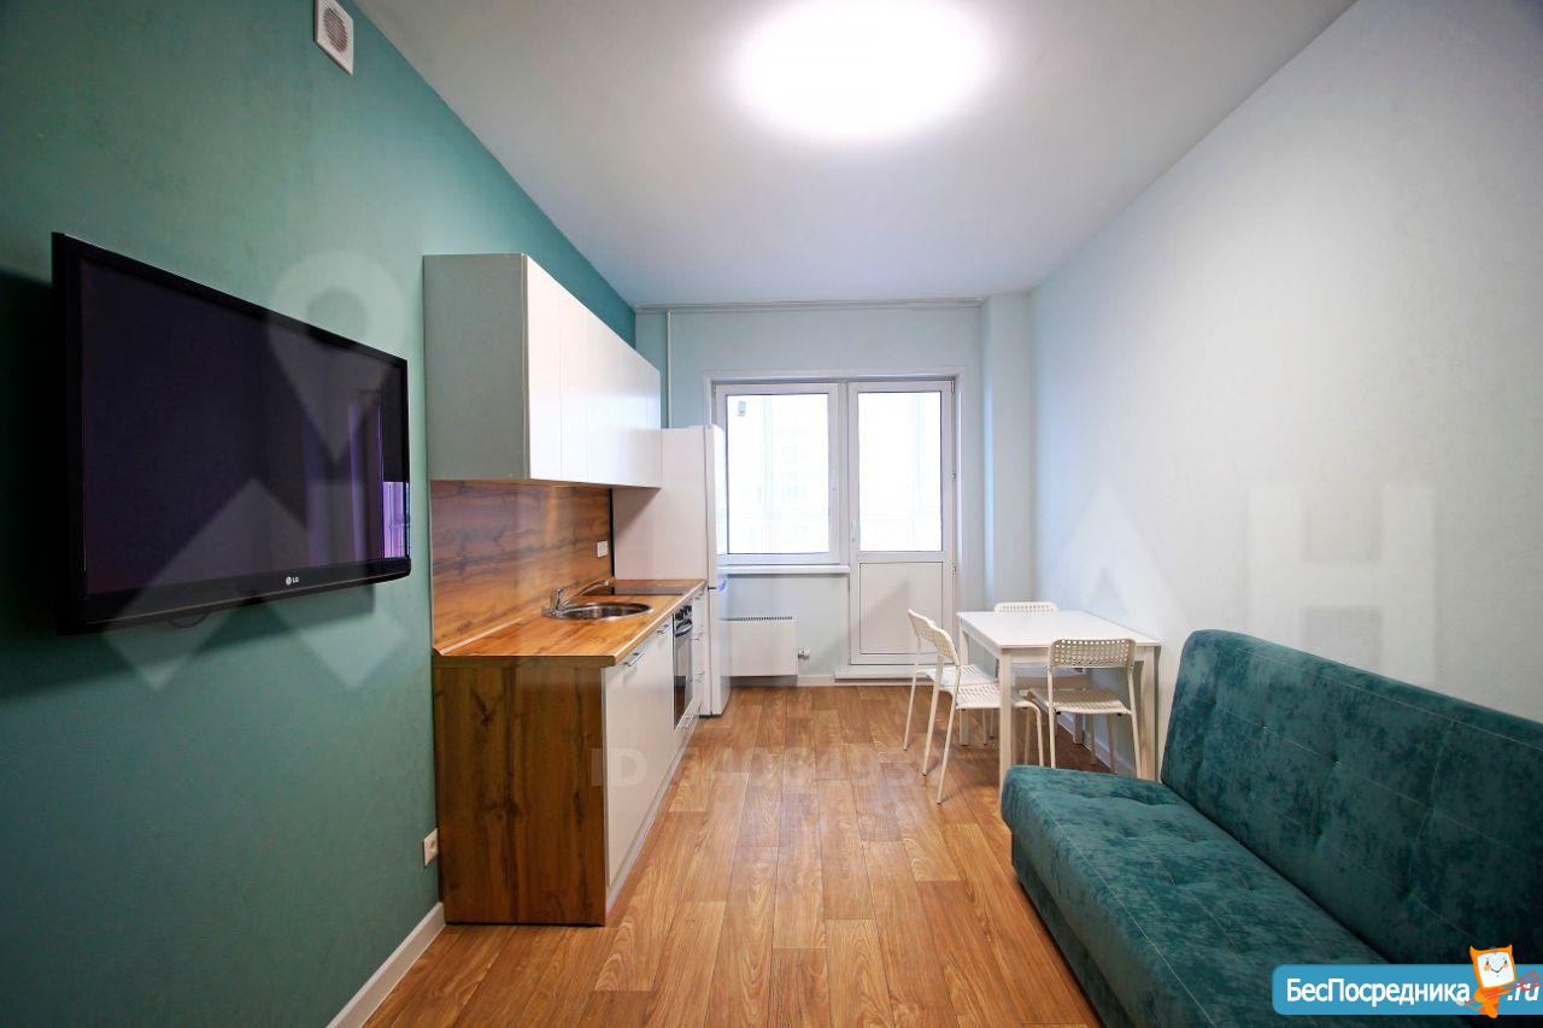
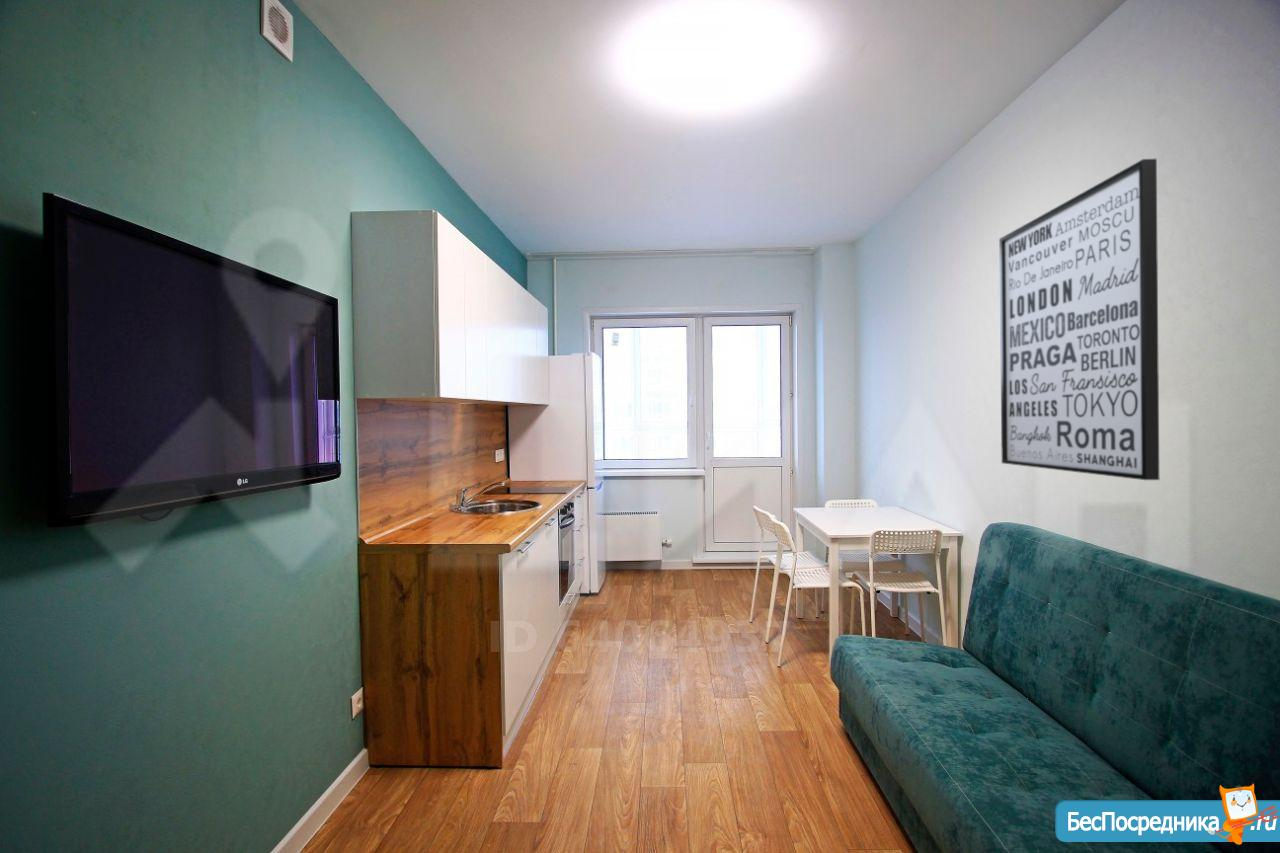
+ wall art [998,158,1160,481]
